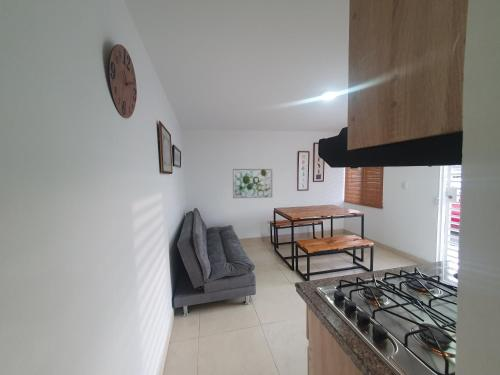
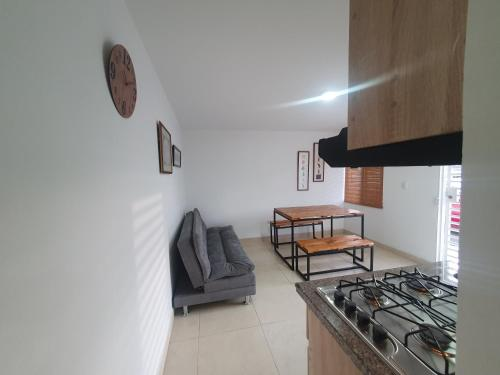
- wall art [232,168,273,199]
